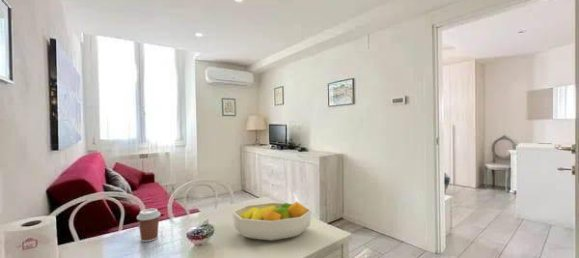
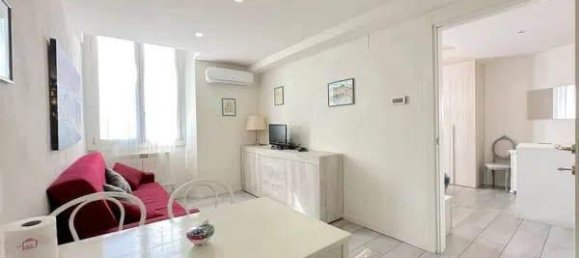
- fruit bowl [231,200,313,242]
- coffee cup [136,208,162,243]
